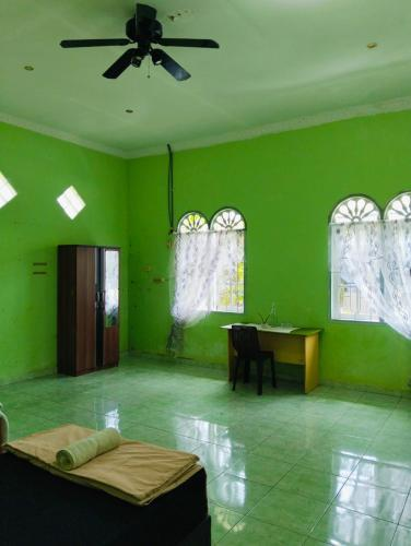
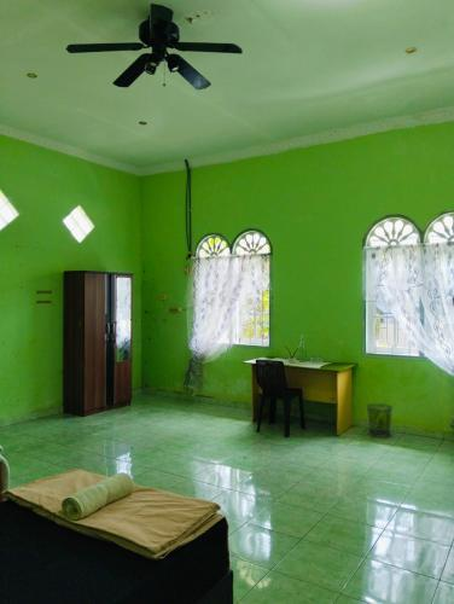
+ waste bin [365,402,395,439]
